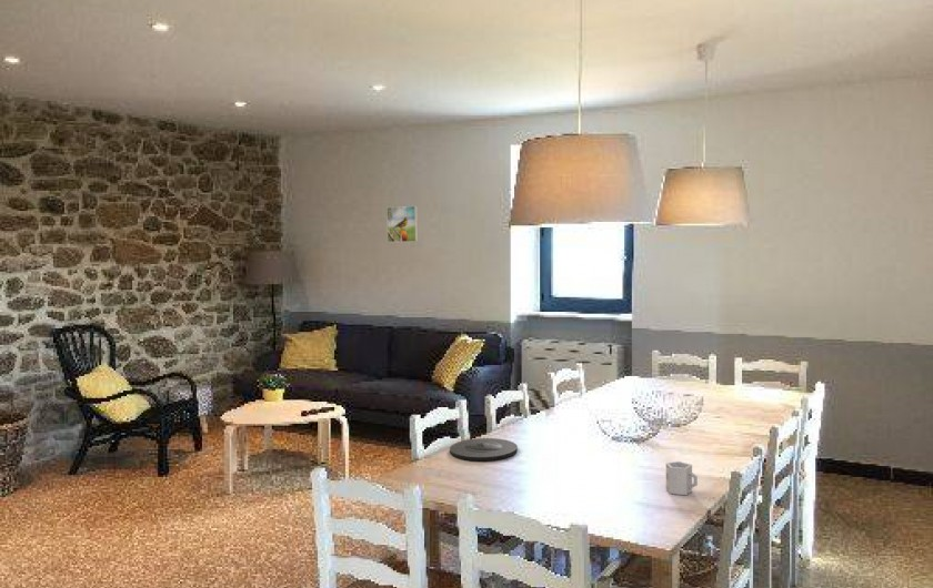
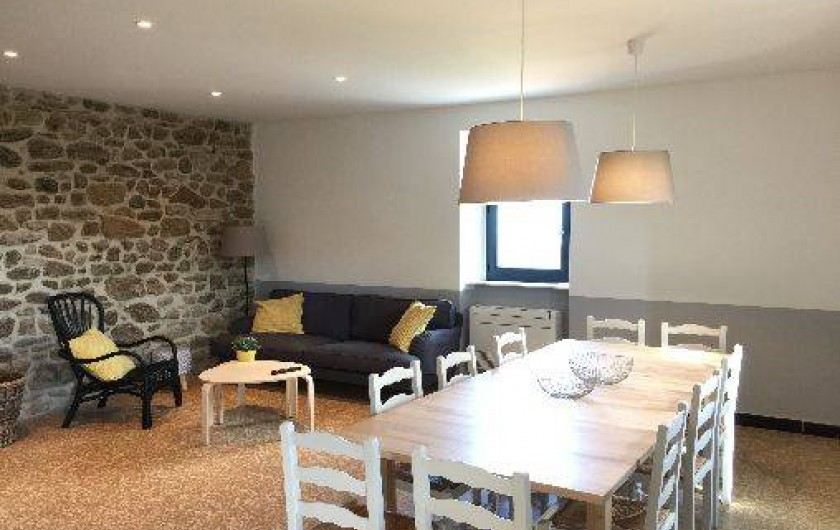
- cup [665,460,699,496]
- plate [449,437,519,462]
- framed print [385,205,419,243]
